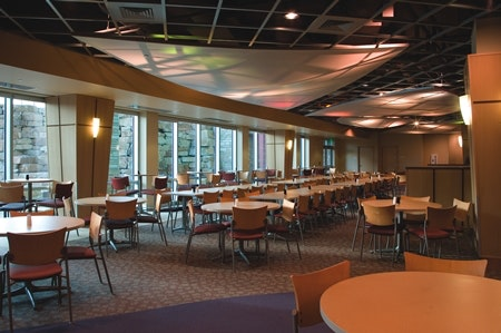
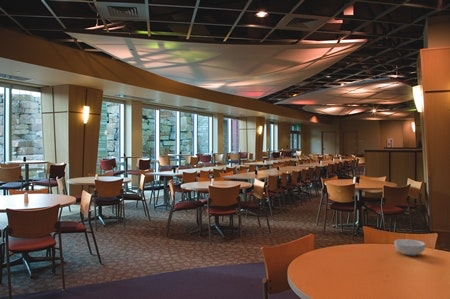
+ cereal bowl [393,238,426,257]
